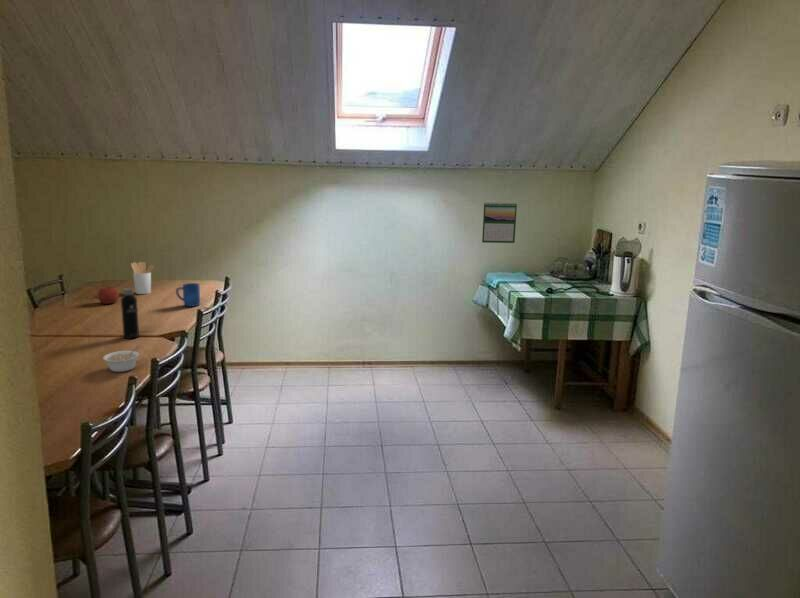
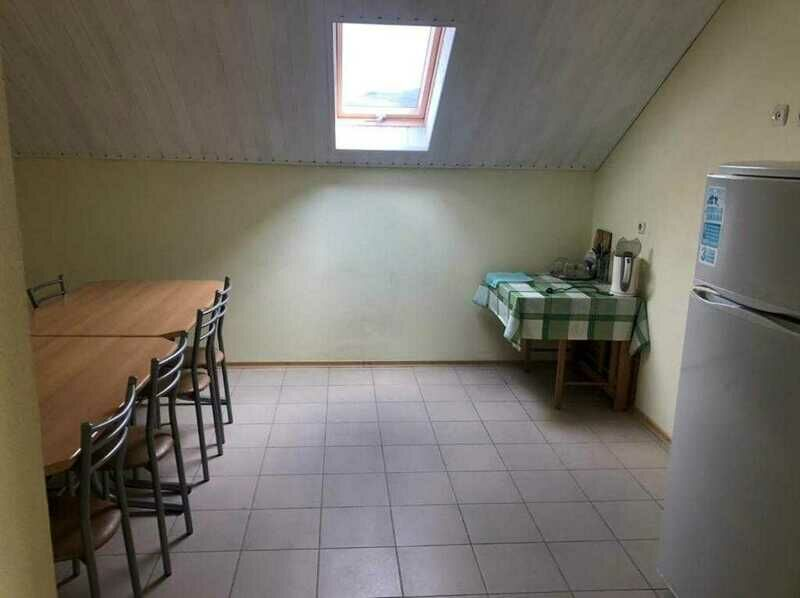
- calendar [481,201,518,244]
- fruit [97,284,120,305]
- utensil holder [130,261,155,295]
- mug [175,282,201,308]
- water bottle [120,283,140,340]
- legume [102,346,140,373]
